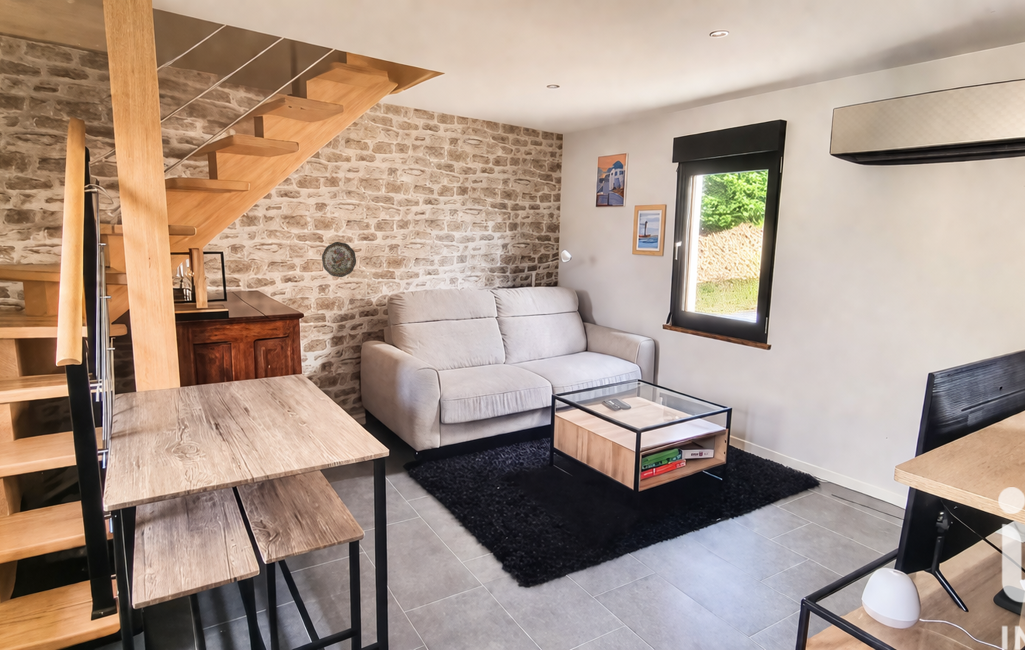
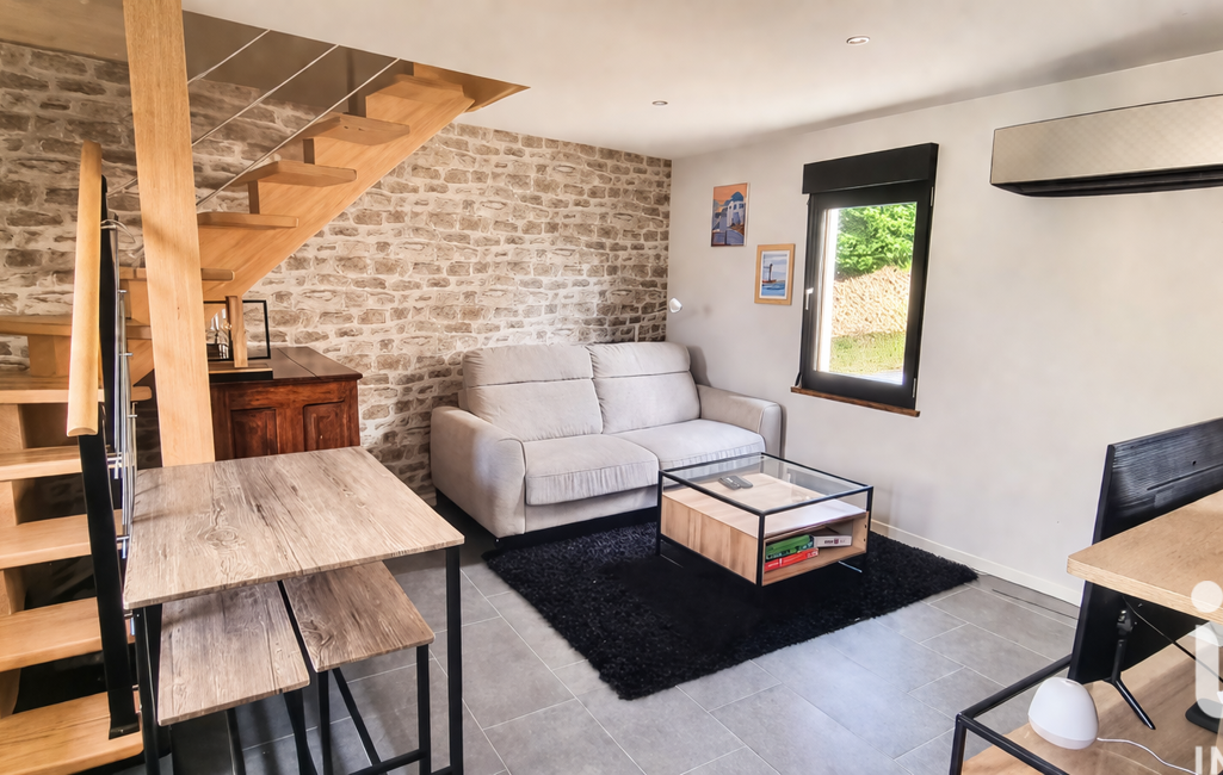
- decorative plate [321,241,357,278]
